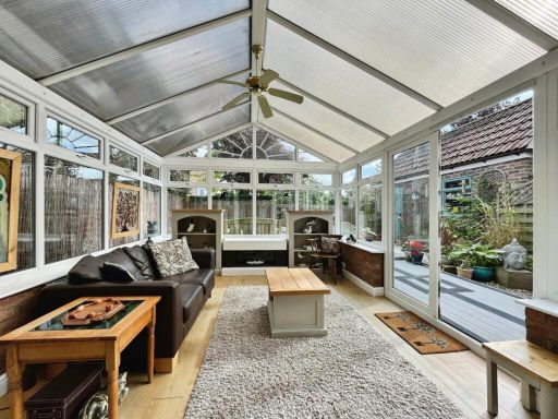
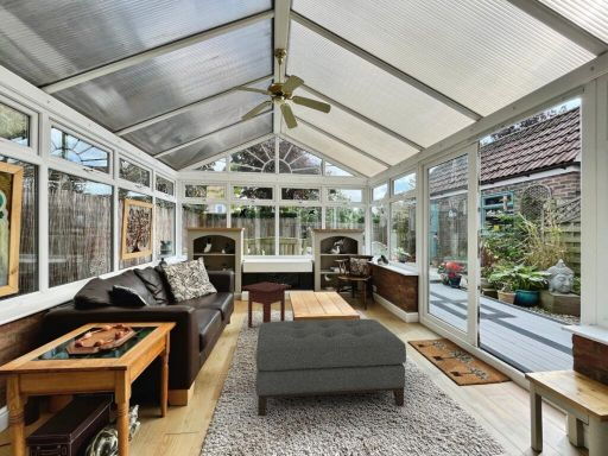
+ side table [241,281,292,329]
+ ottoman [255,318,407,417]
